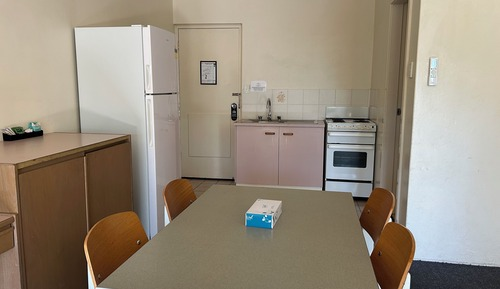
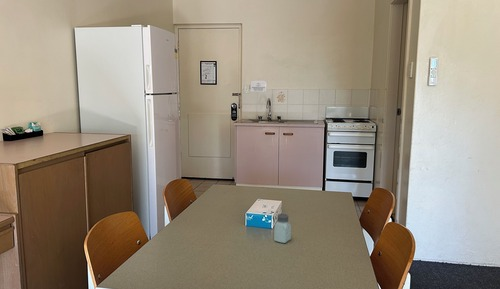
+ saltshaker [273,213,292,244]
